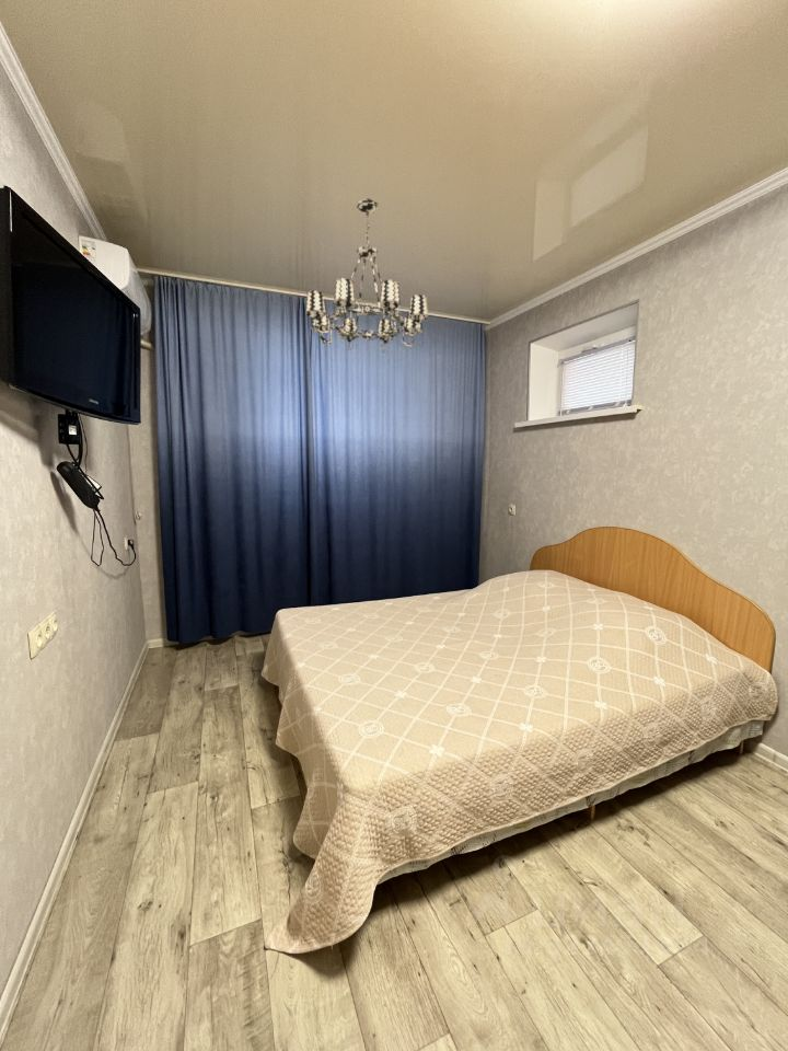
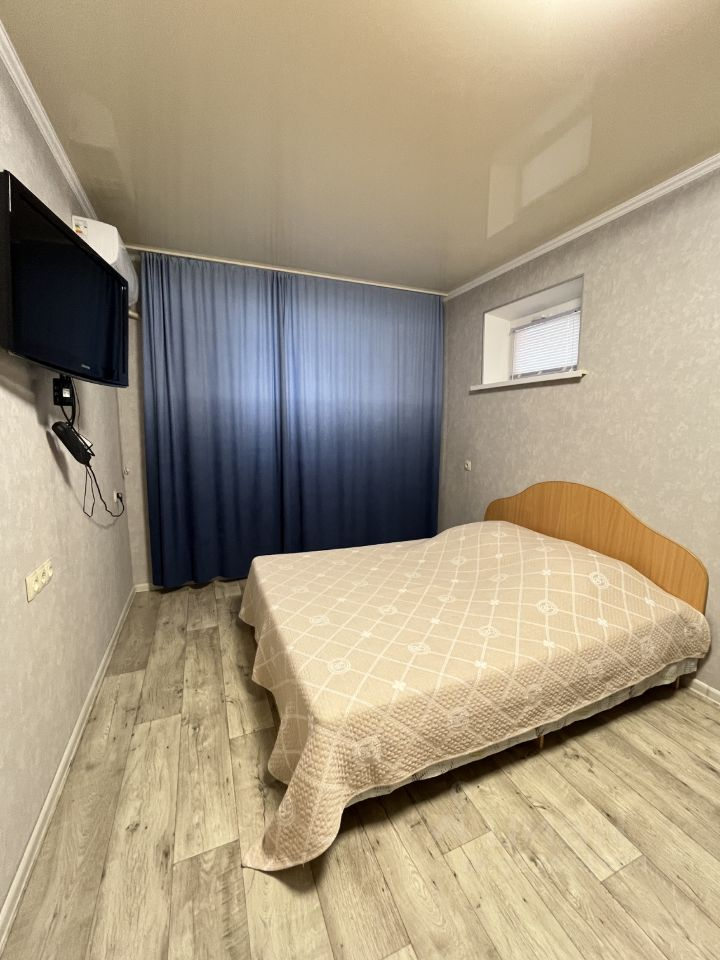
- chandelier [304,197,430,355]
